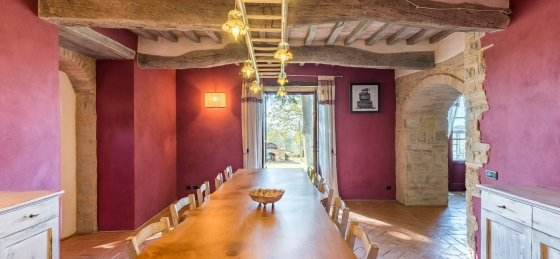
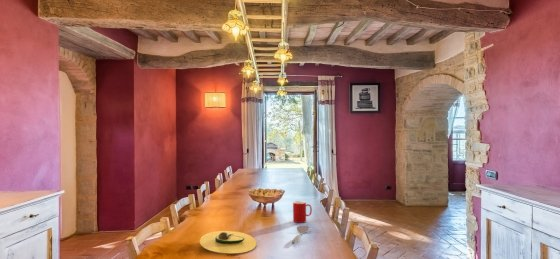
+ spatula [291,225,310,245]
+ avocado [199,230,257,254]
+ cup [292,200,313,224]
